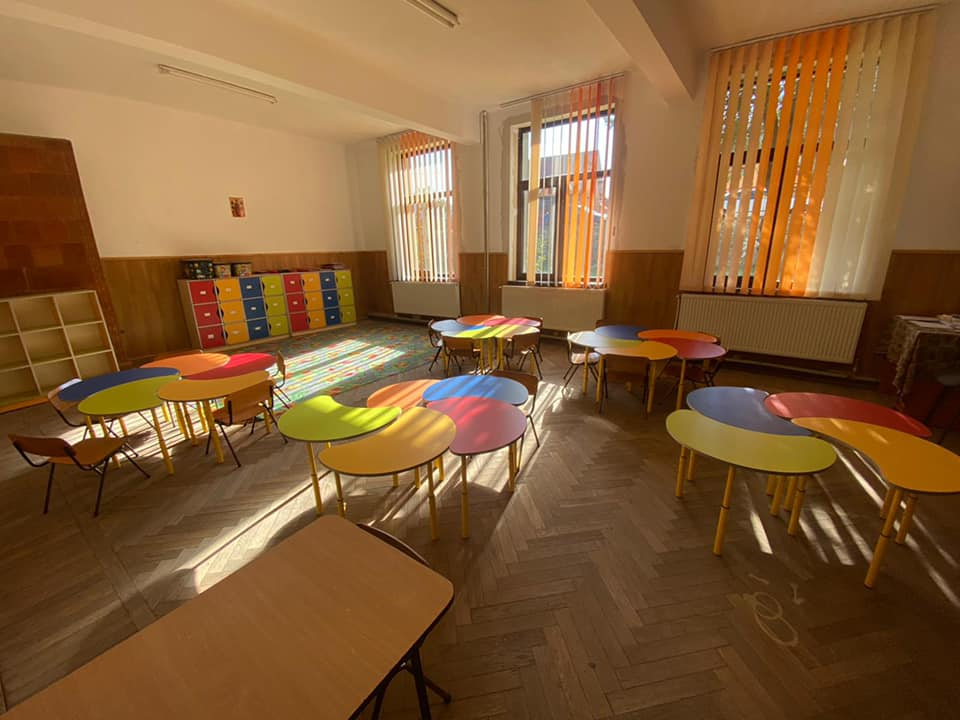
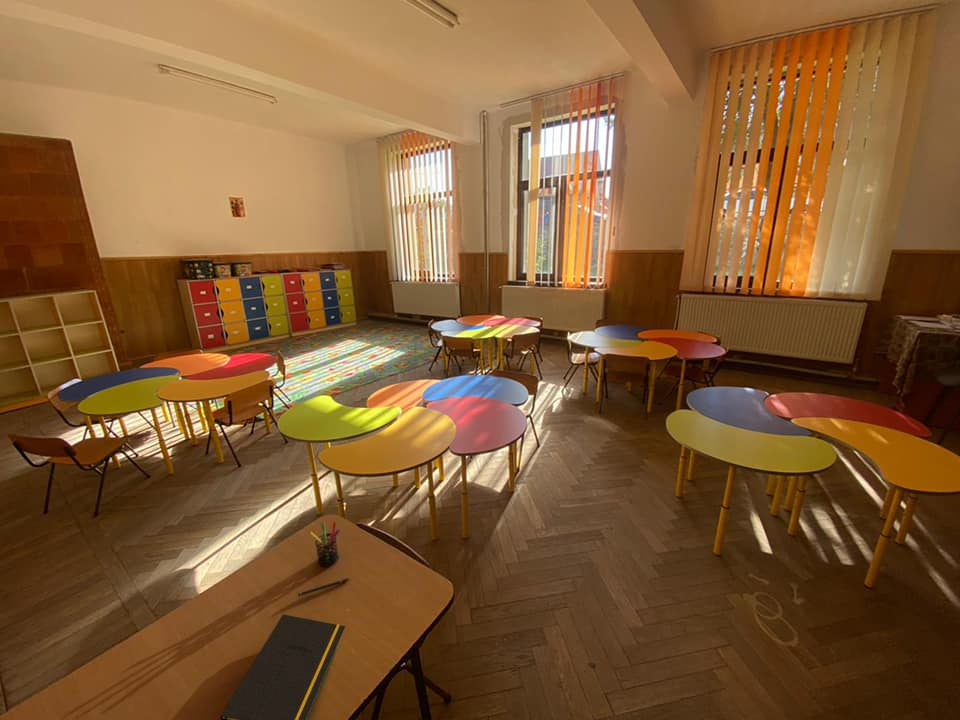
+ notepad [219,613,346,720]
+ pen holder [308,520,341,568]
+ pen [297,578,351,597]
